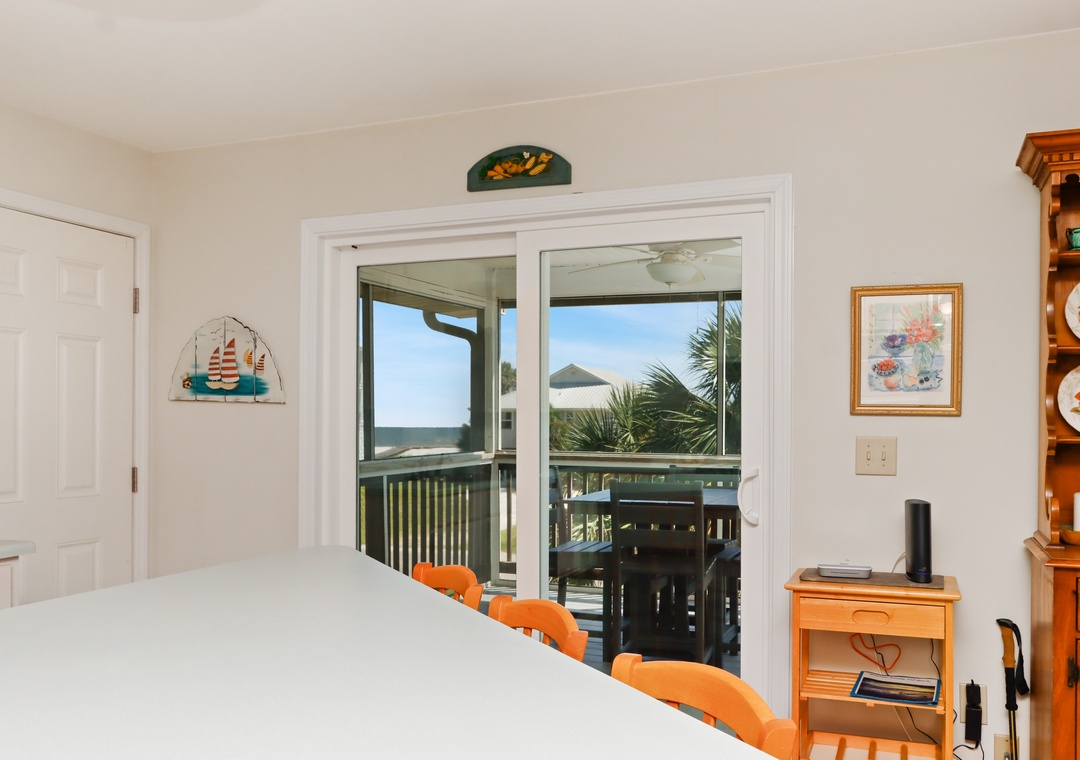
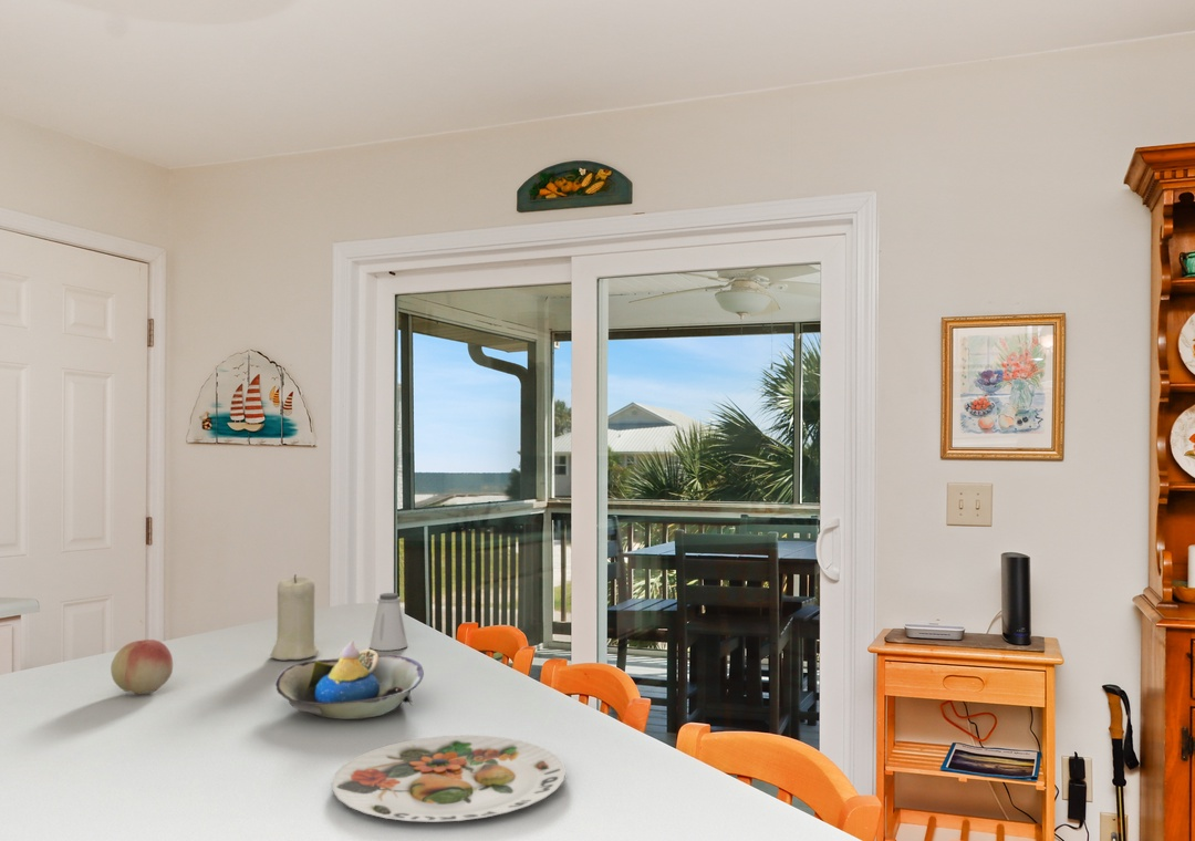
+ decorative bowl [274,640,425,720]
+ fruit [110,638,174,695]
+ saltshaker [368,592,409,652]
+ candle [269,573,321,662]
+ plate [331,735,568,823]
